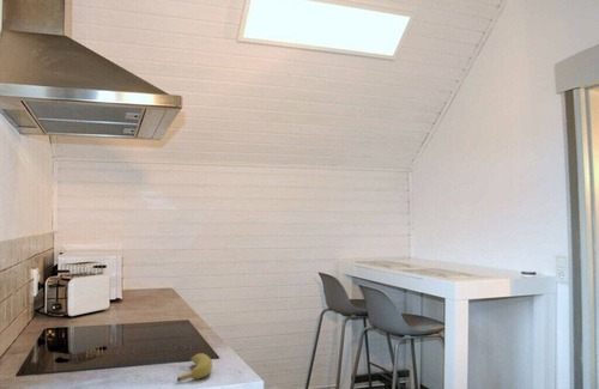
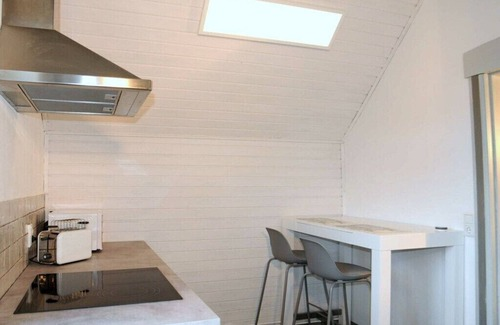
- banana [176,352,213,383]
